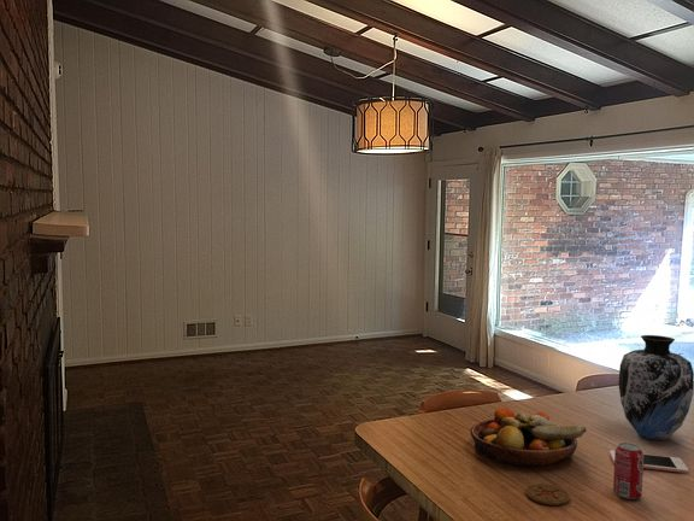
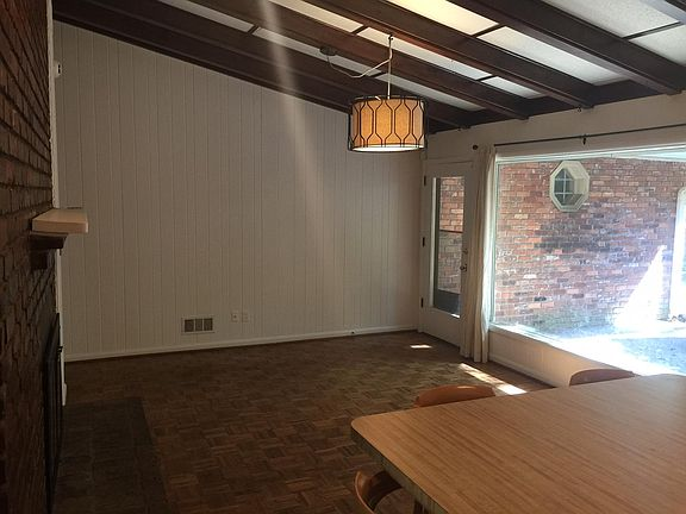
- fruit bowl [469,406,587,468]
- cell phone [608,449,690,474]
- vase [617,334,694,441]
- beverage can [612,441,645,500]
- coaster [524,482,571,507]
